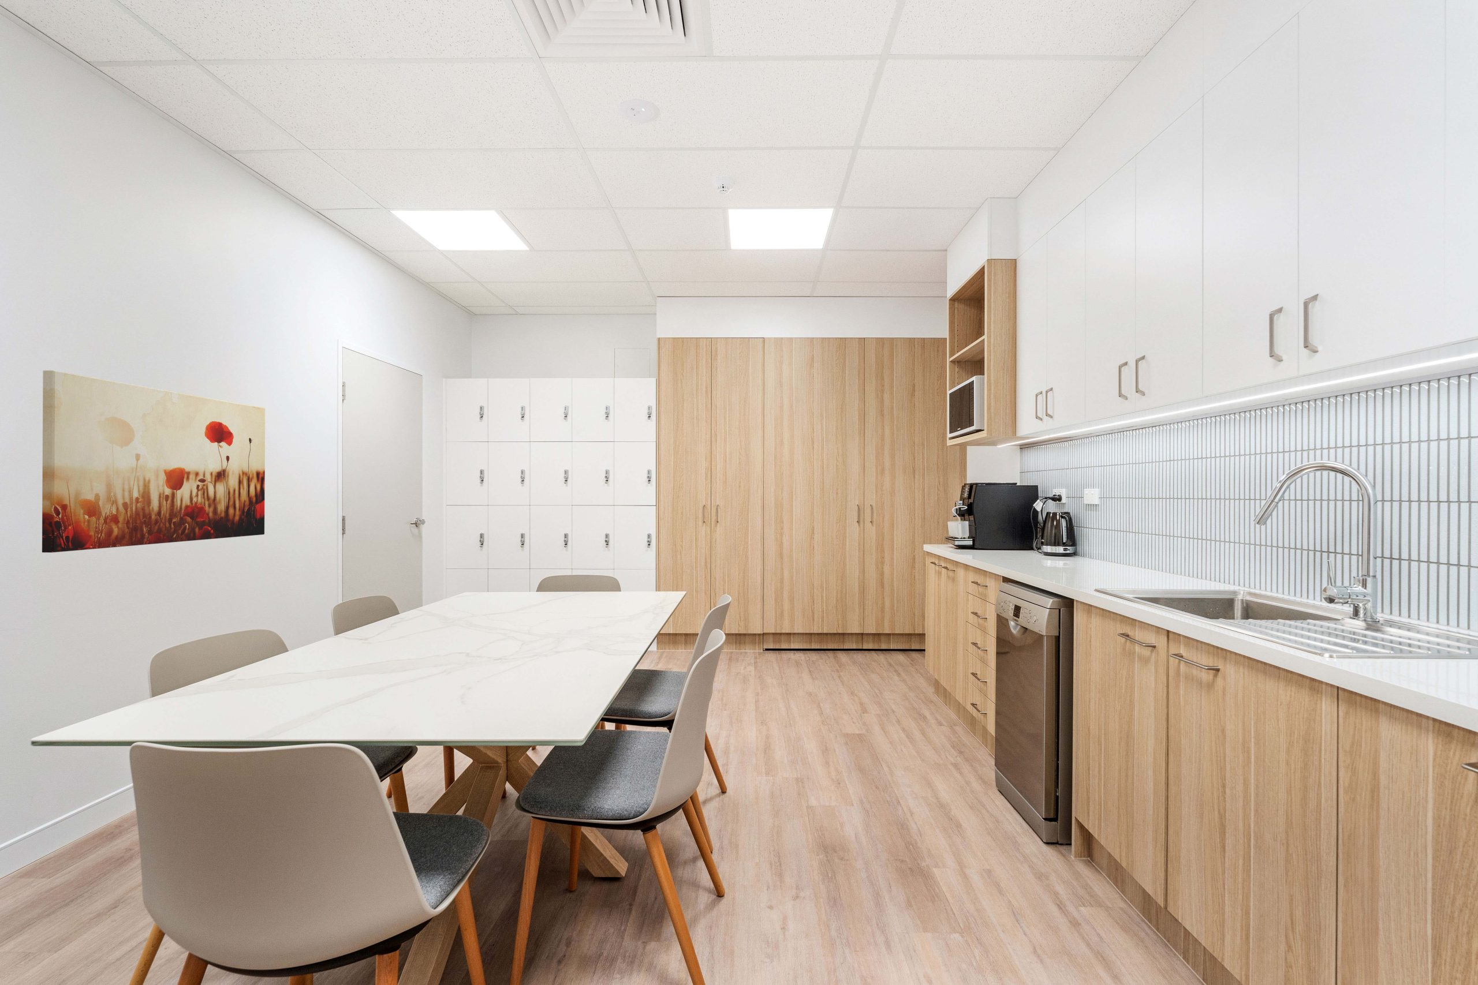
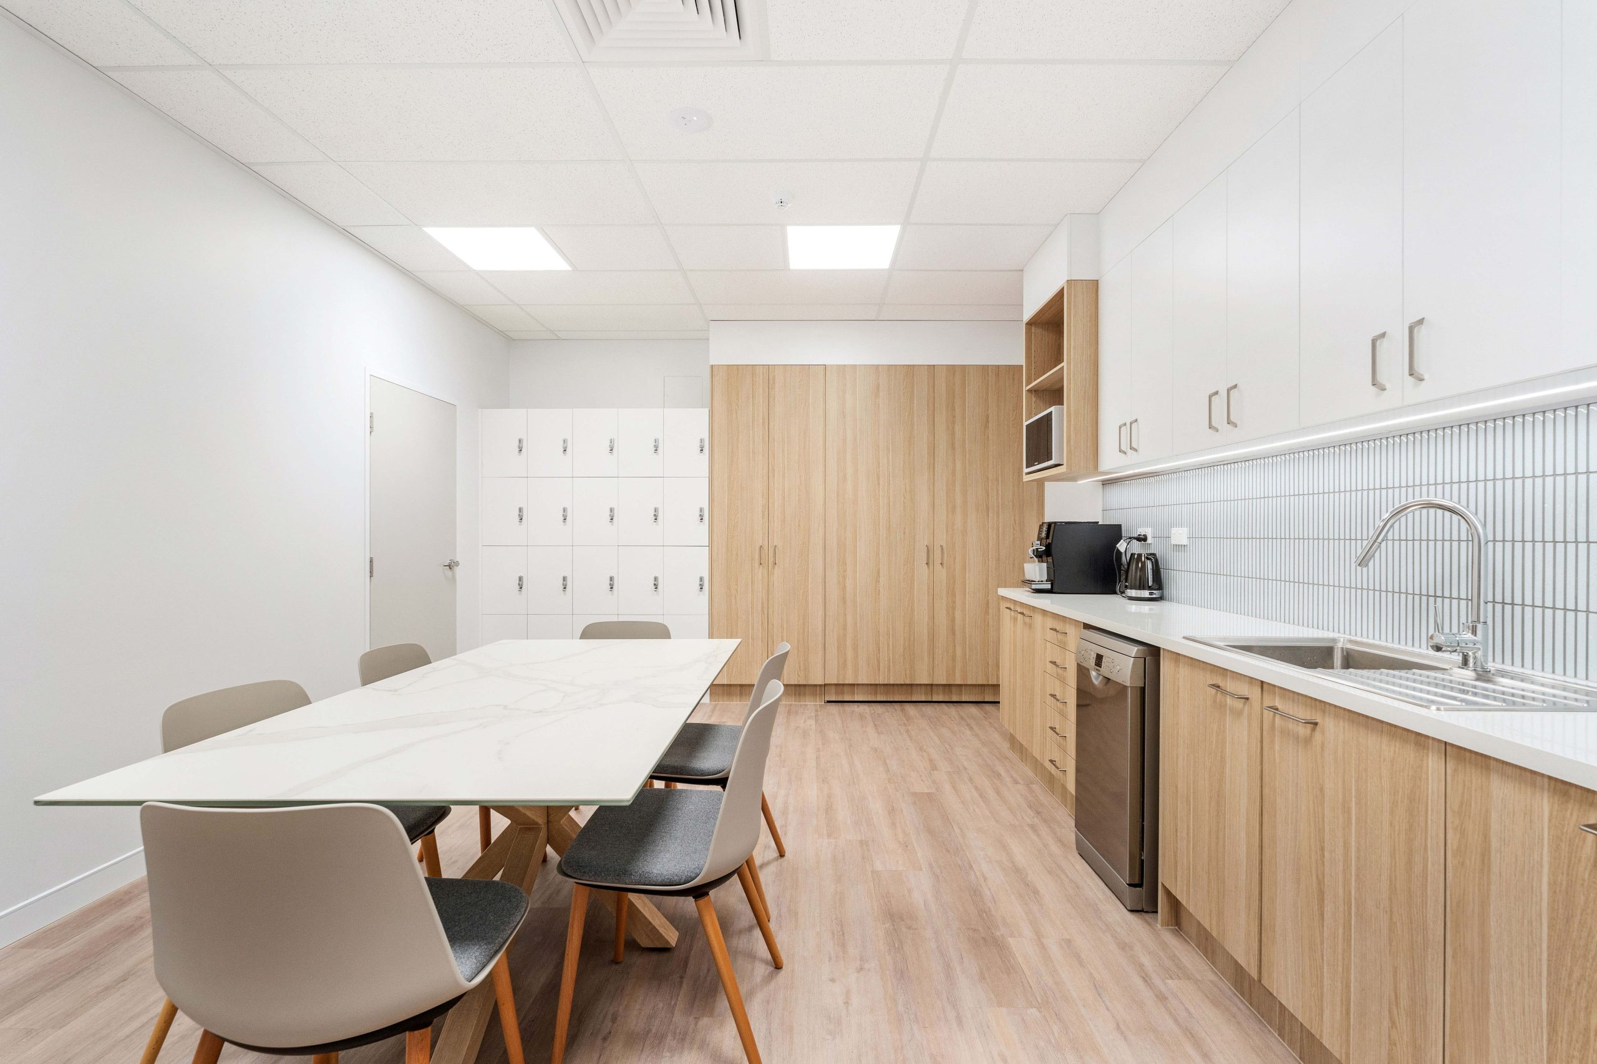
- wall art [42,369,265,553]
